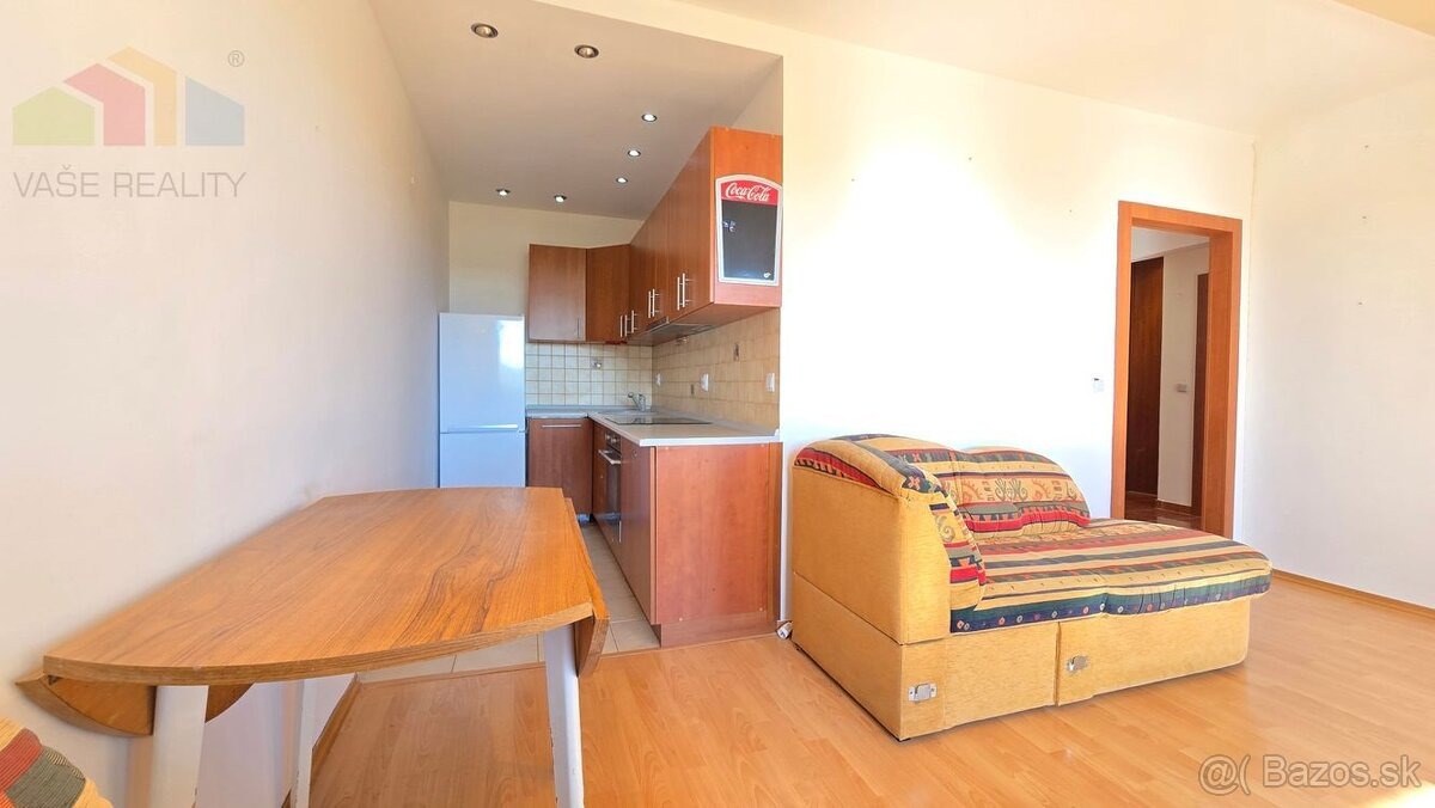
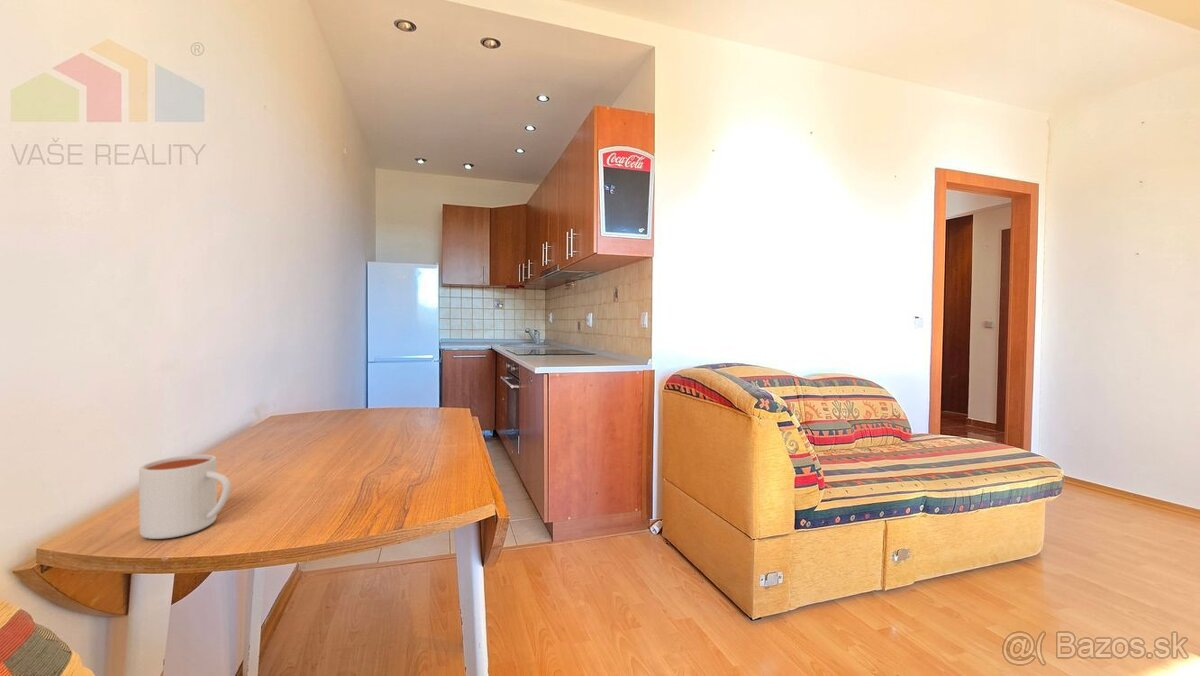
+ mug [138,454,232,540]
